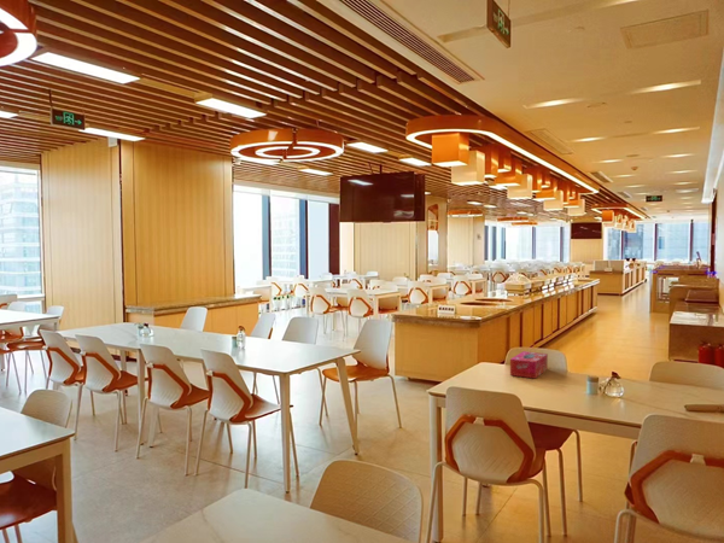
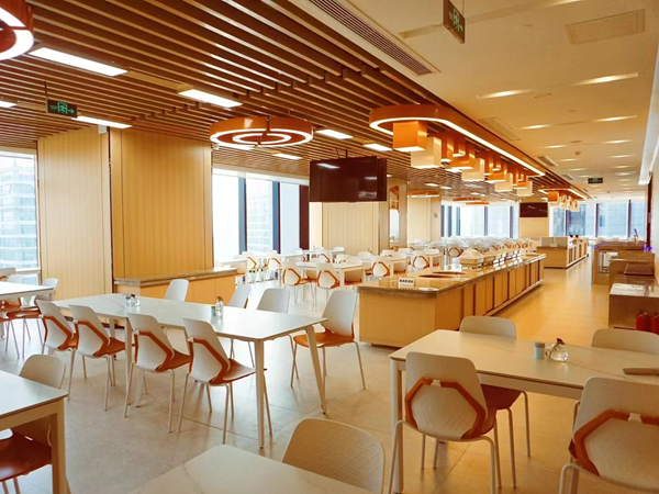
- tissue box [509,350,549,380]
